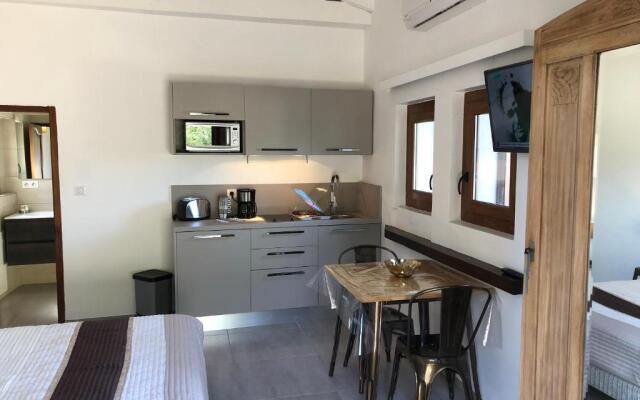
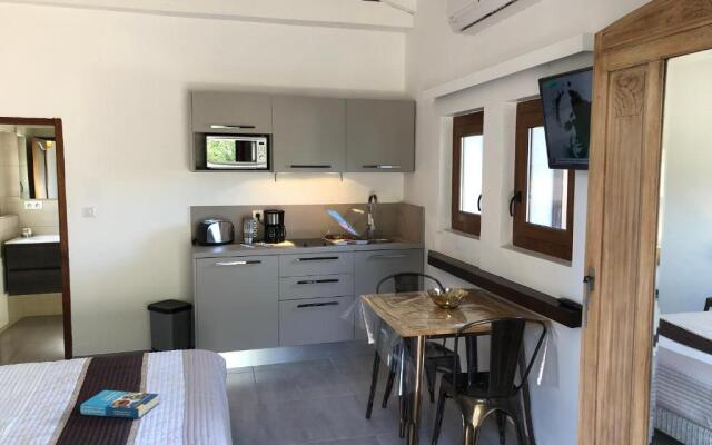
+ book [79,389,160,419]
